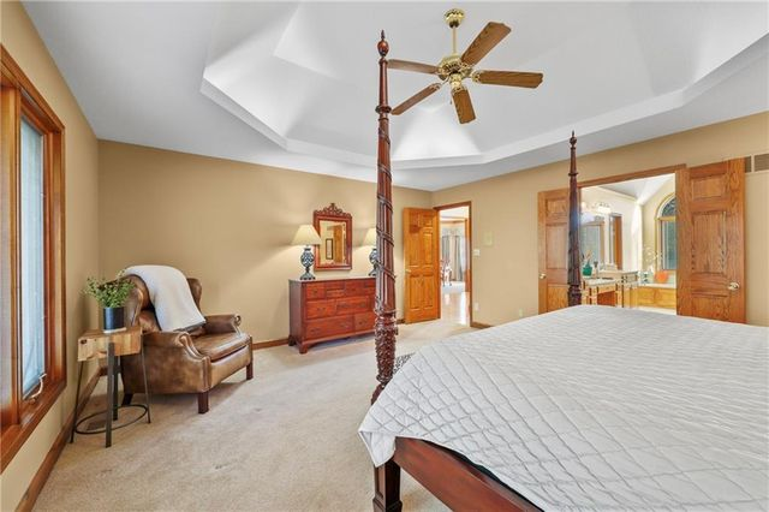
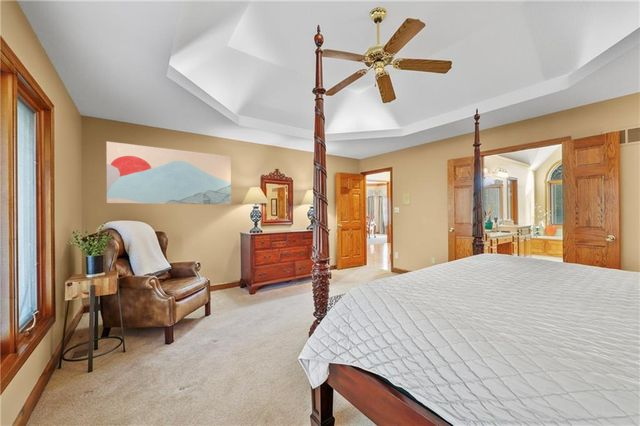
+ wall art [105,140,232,206]
